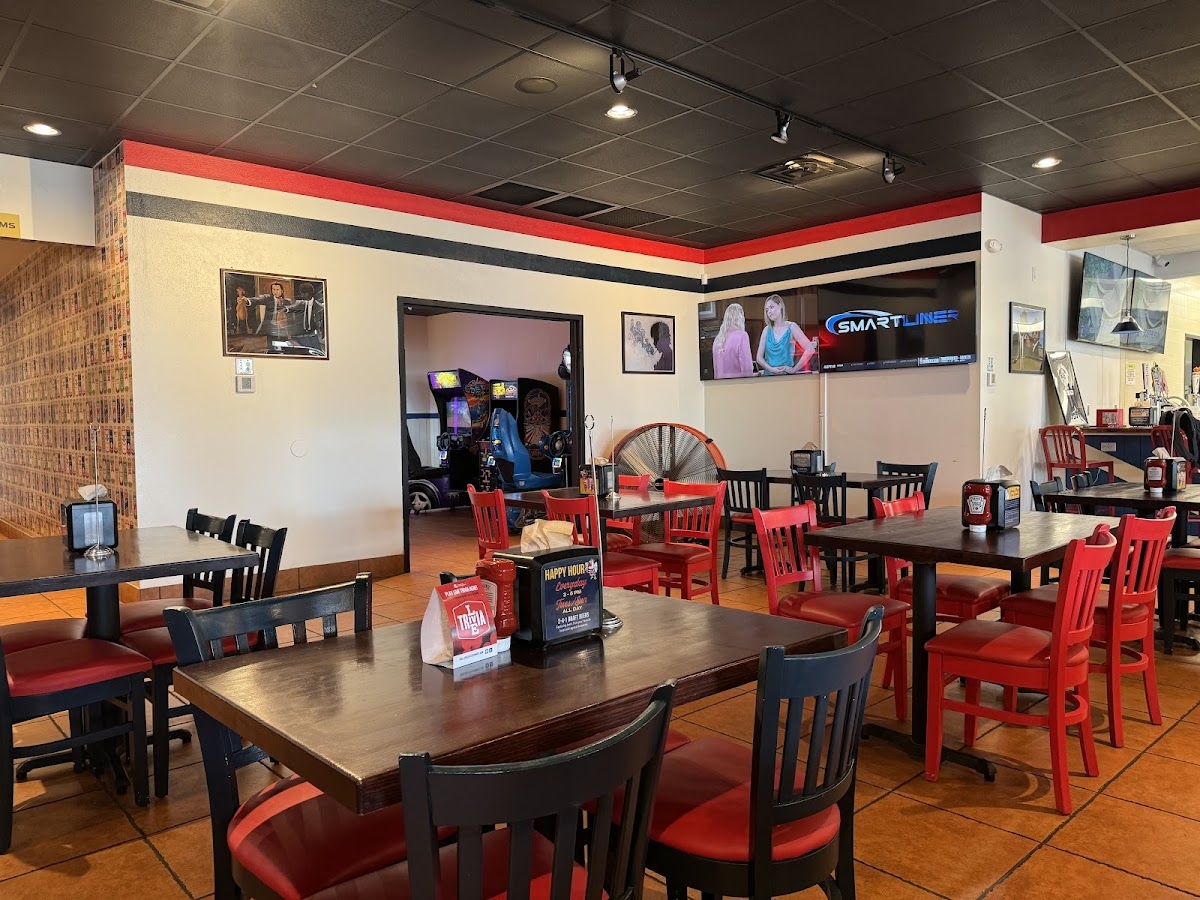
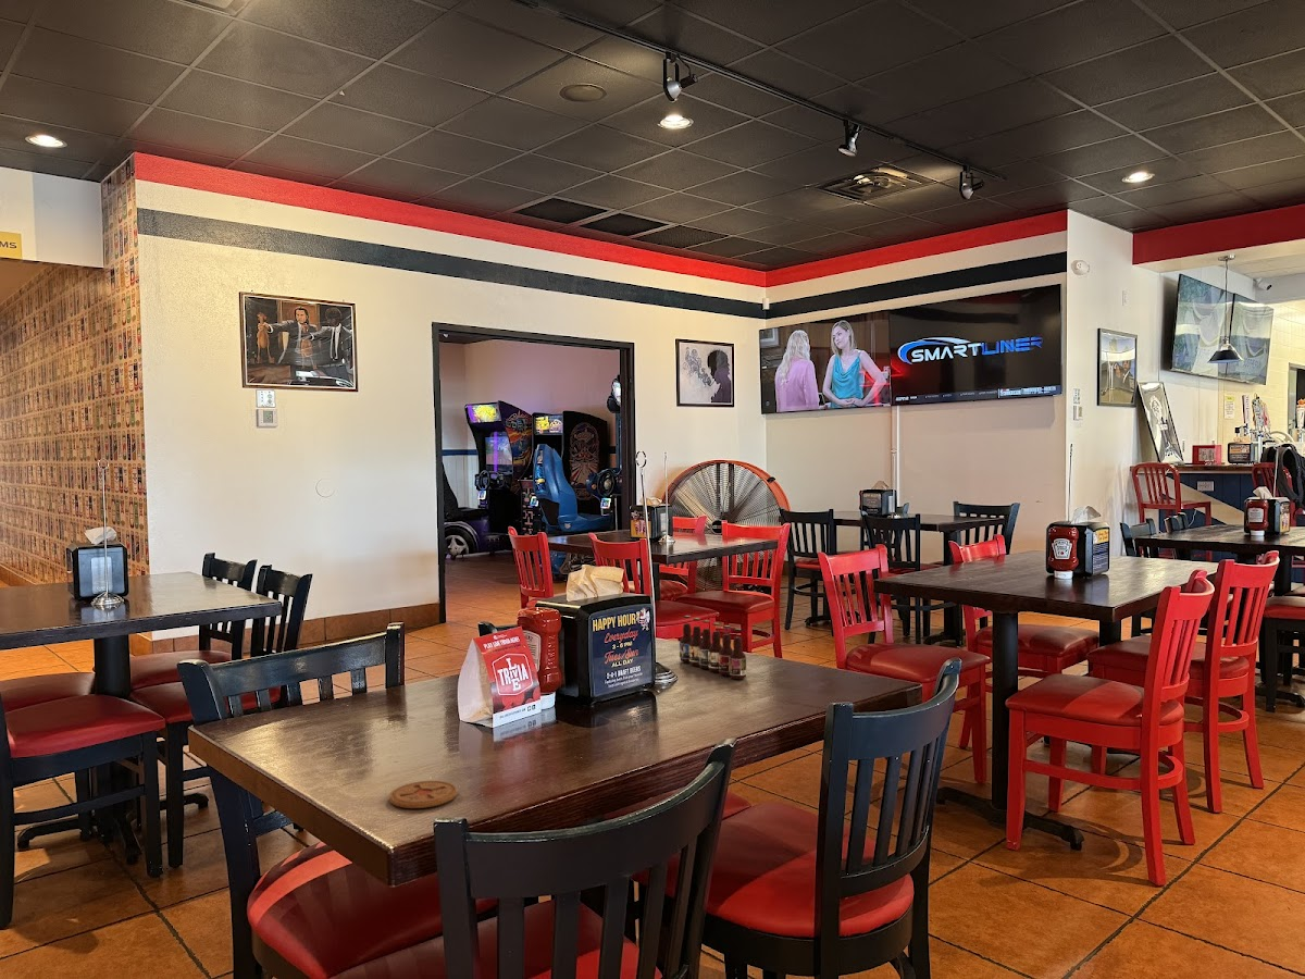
+ coaster [388,780,458,809]
+ beer bottle [679,615,747,680]
